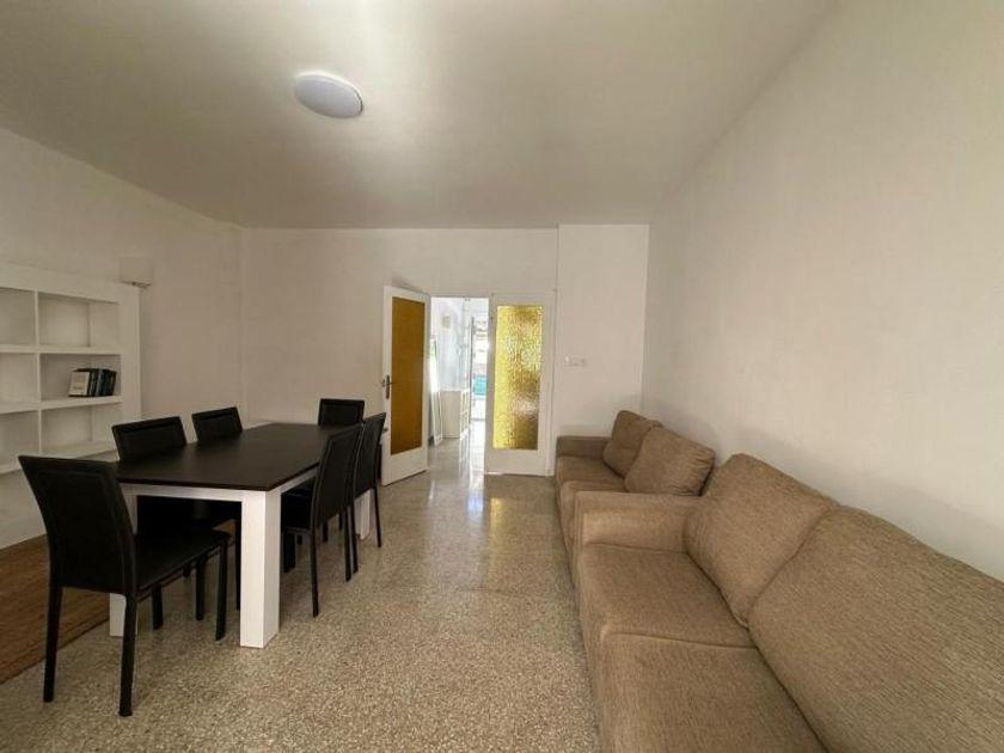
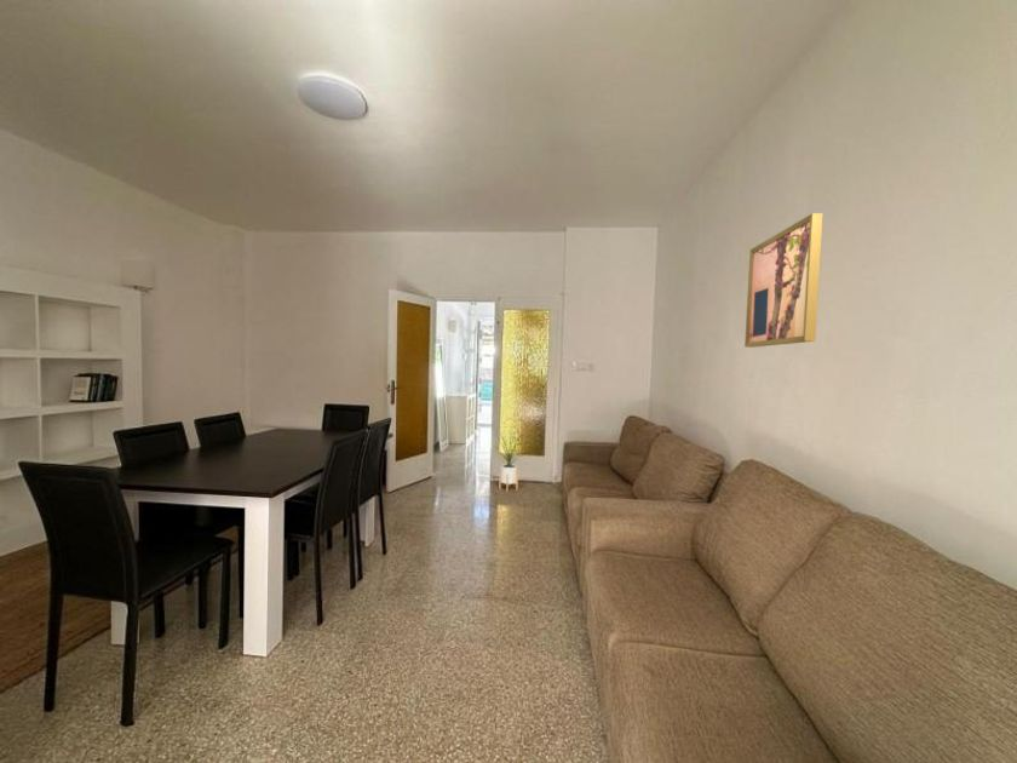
+ house plant [494,428,528,493]
+ wall art [743,212,824,349]
